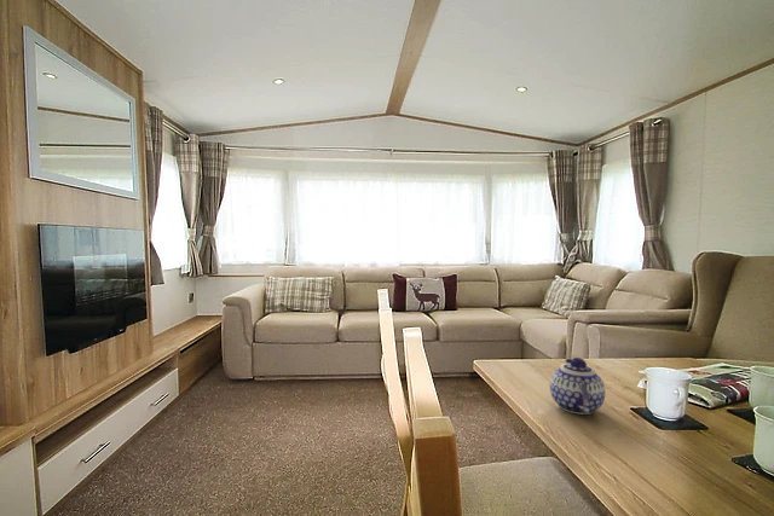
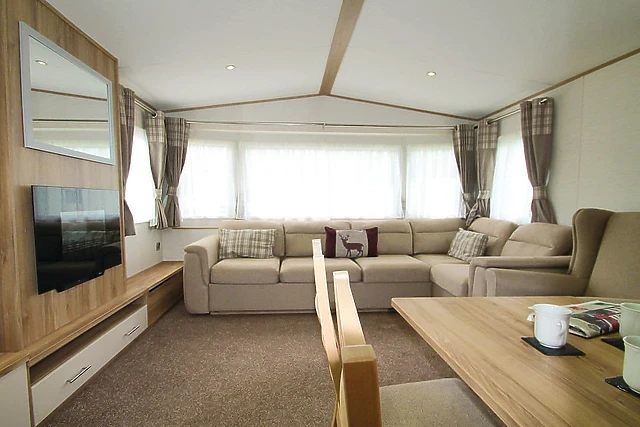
- teapot [549,356,606,416]
